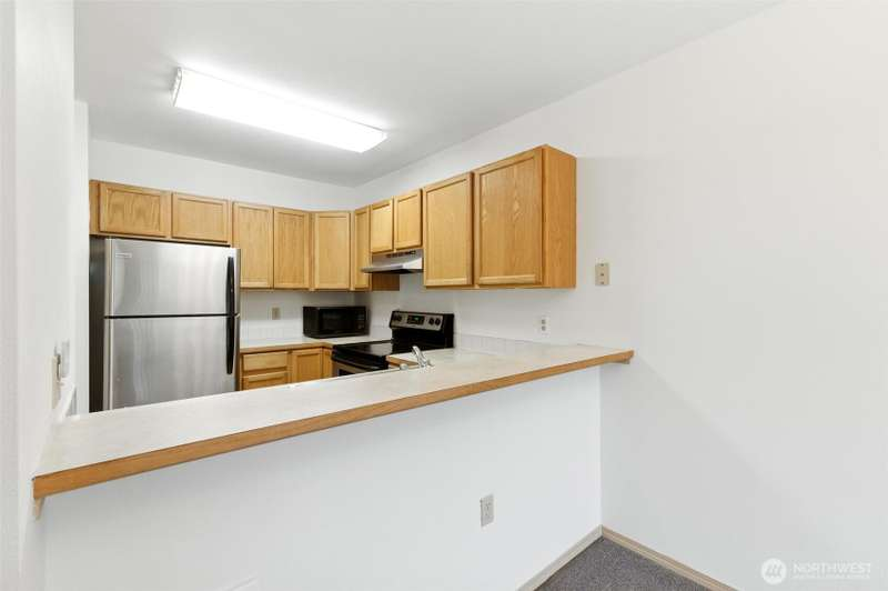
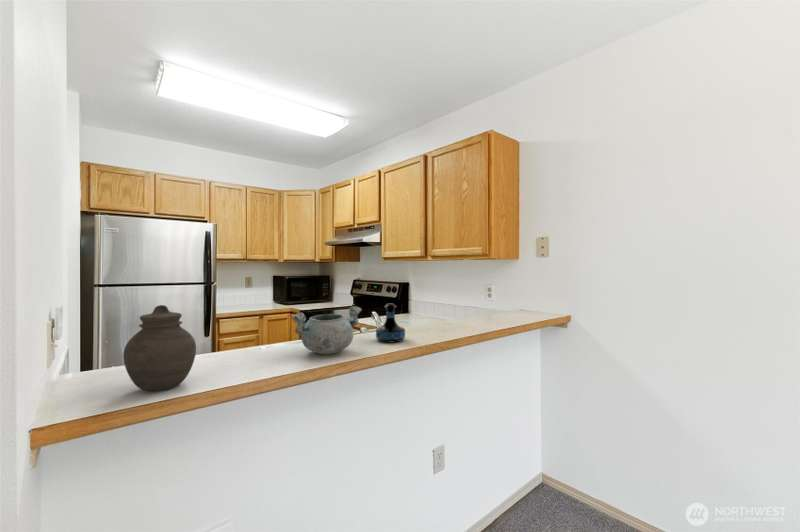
+ decorative bowl [291,305,363,355]
+ jar [122,304,197,392]
+ tequila bottle [375,303,406,343]
